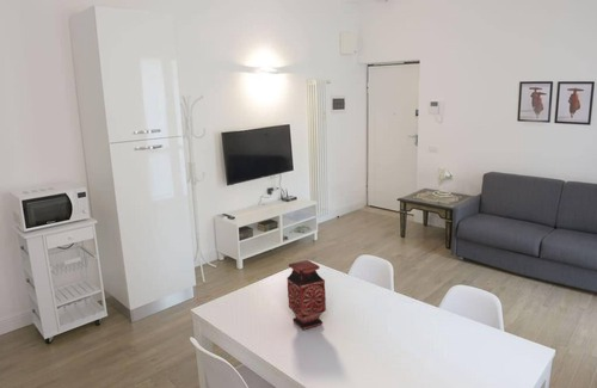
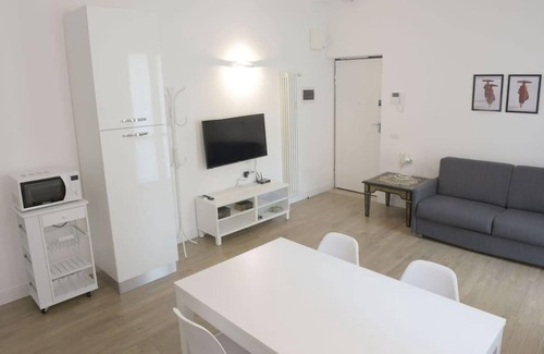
- vase [285,259,327,331]
